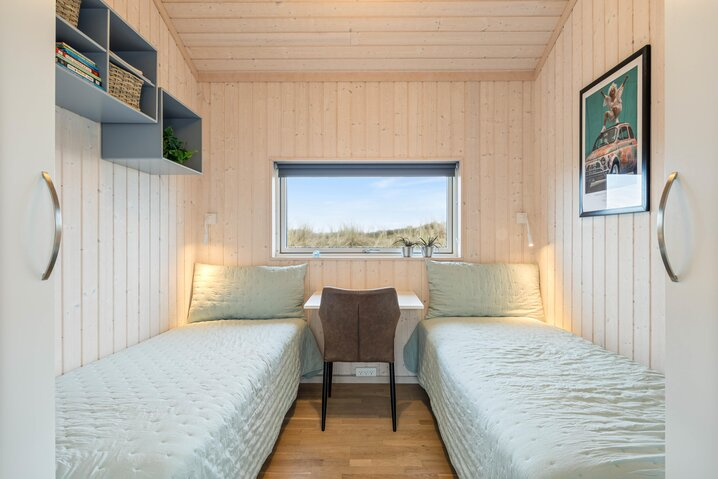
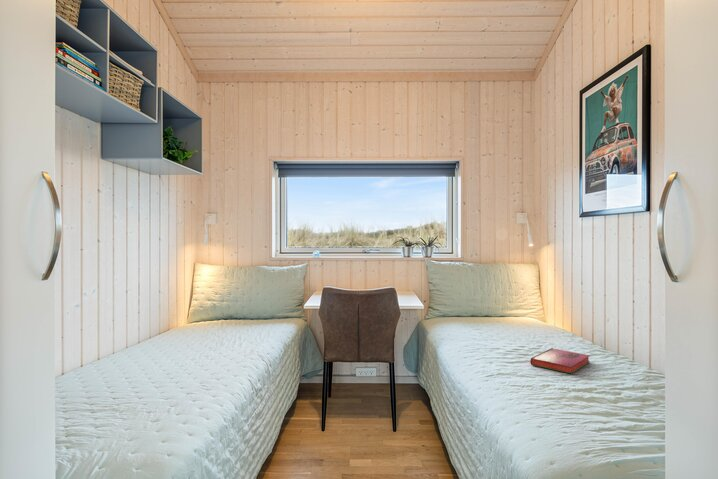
+ hardback book [529,347,591,375]
